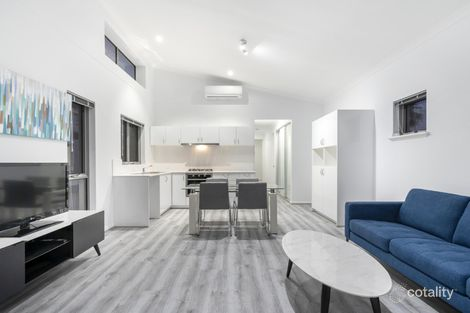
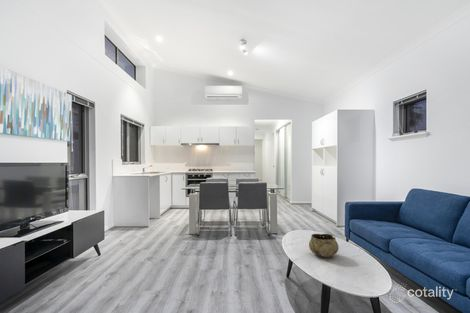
+ decorative bowl [308,233,339,258]
